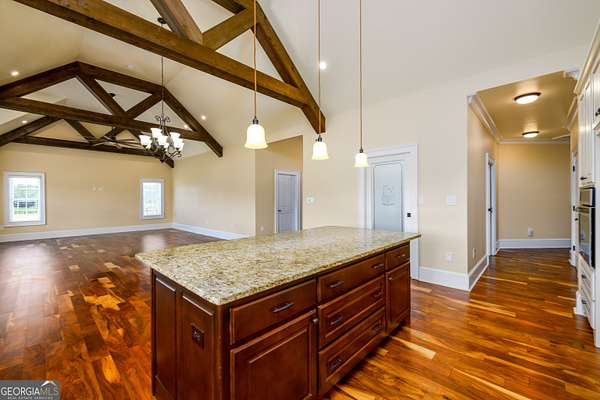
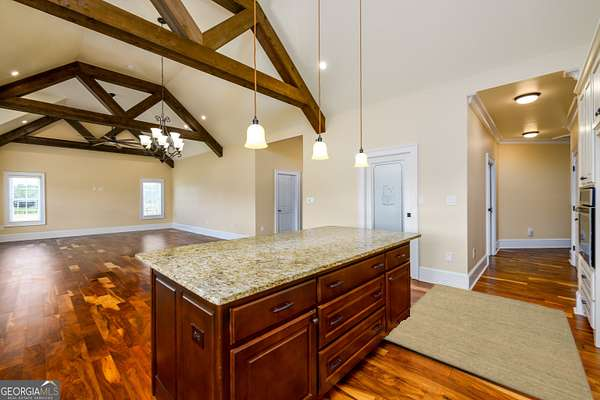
+ rug [383,283,595,400]
